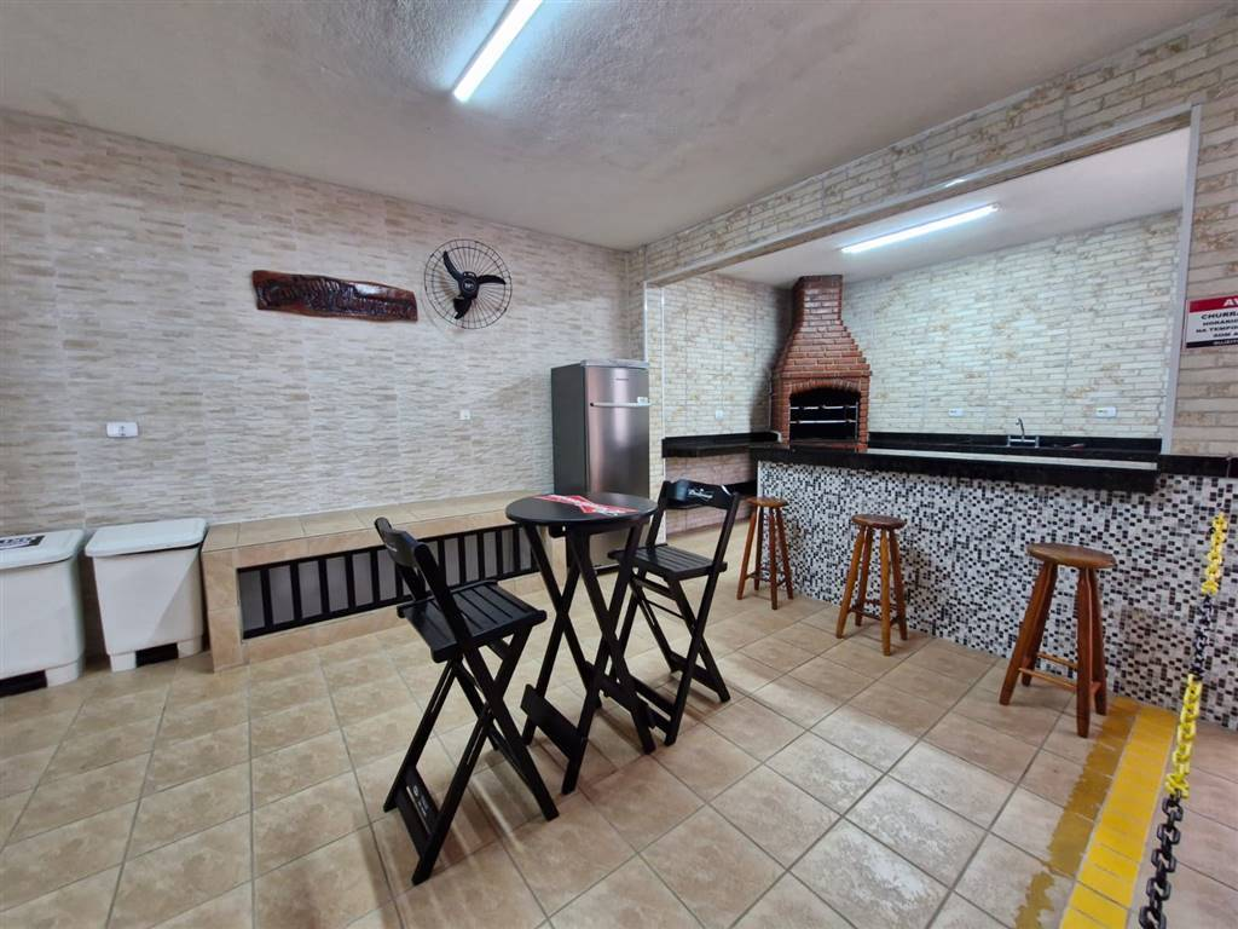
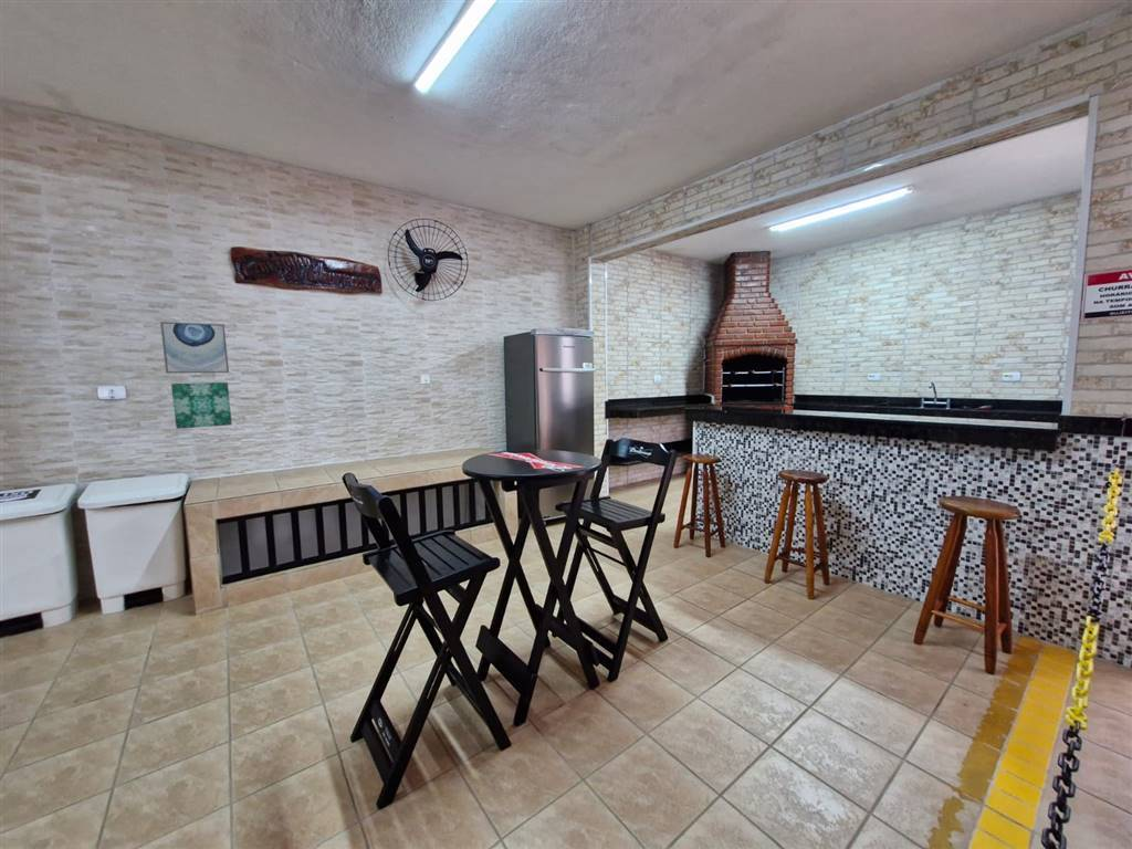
+ wall art [159,321,230,375]
+ wall art [170,381,233,430]
